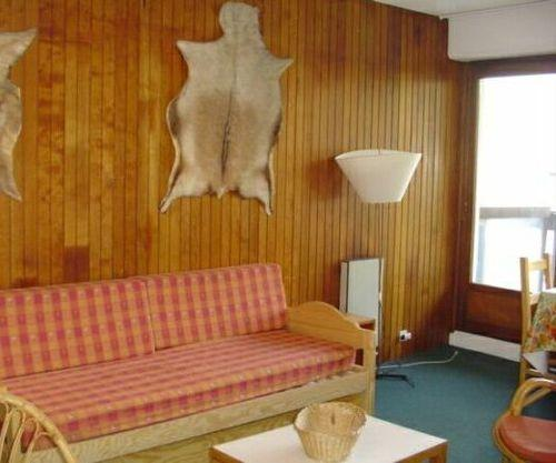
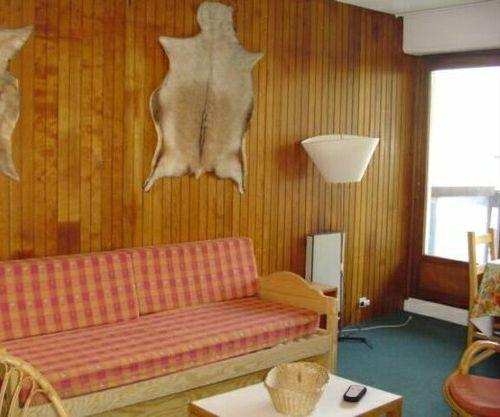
+ remote control [342,384,368,403]
